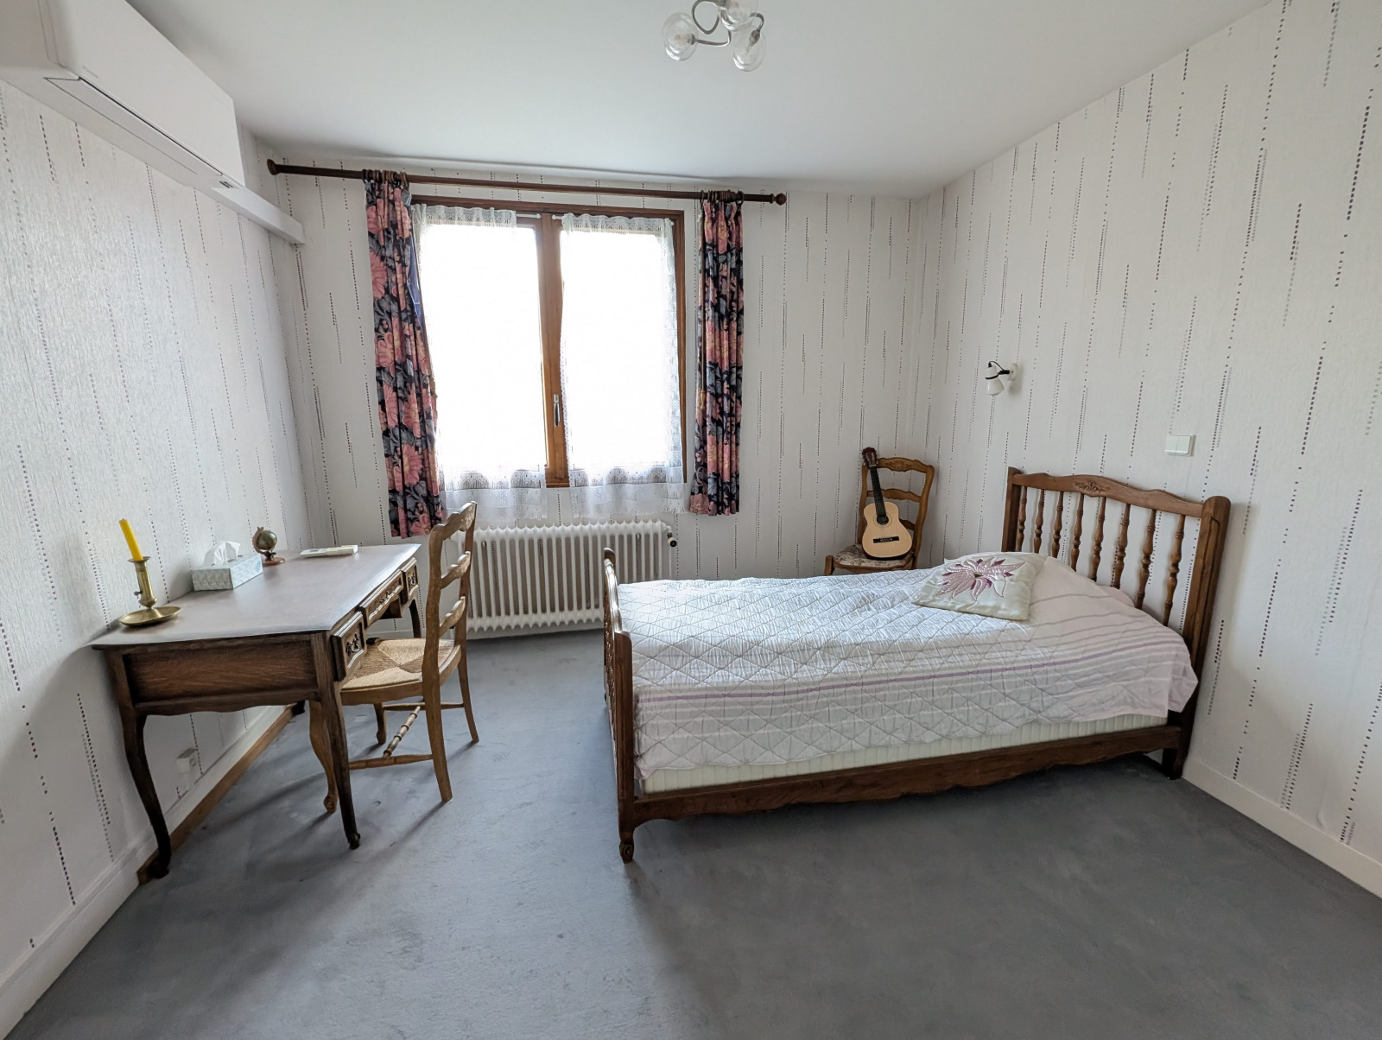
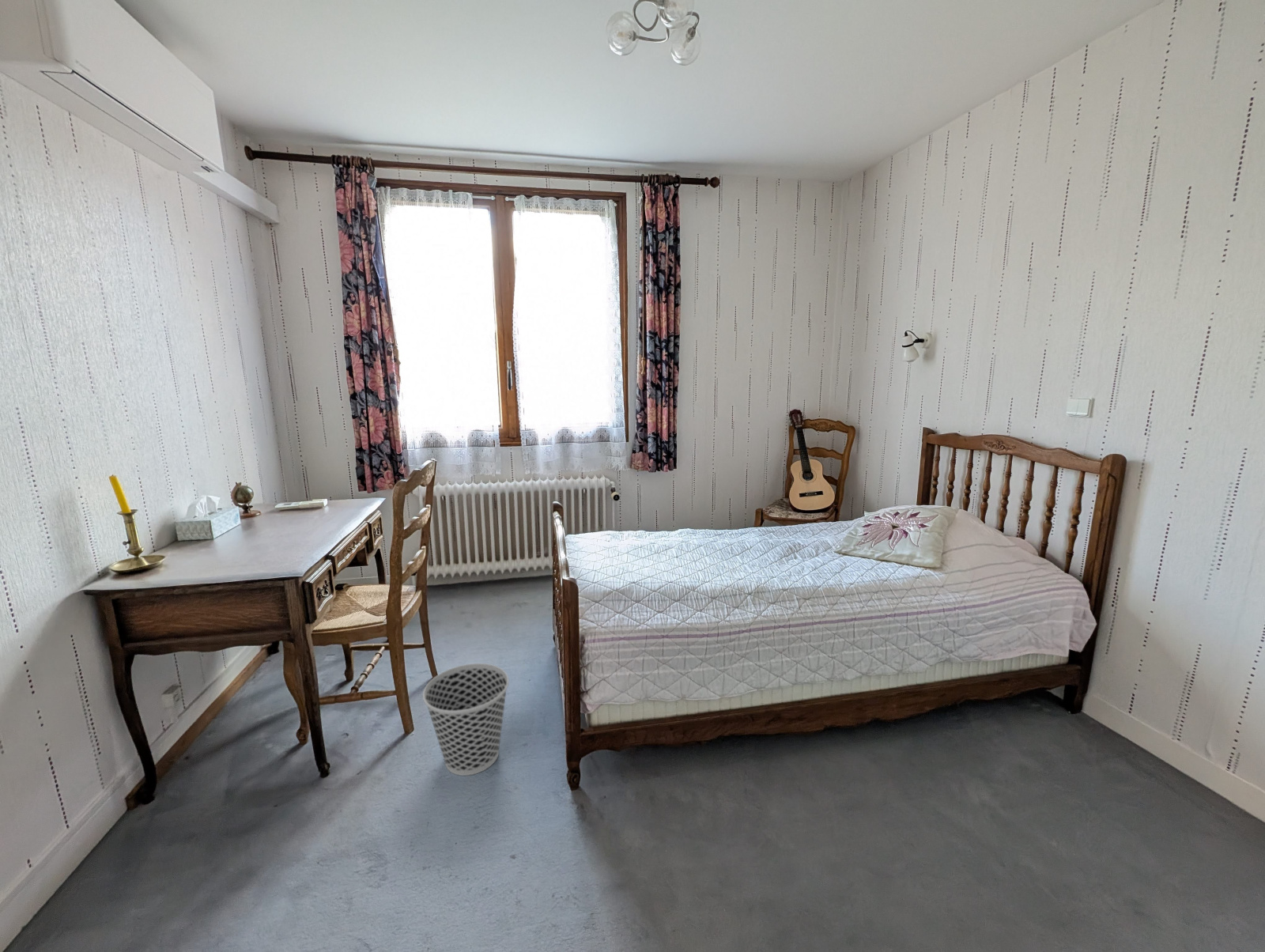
+ wastebasket [422,663,509,776]
